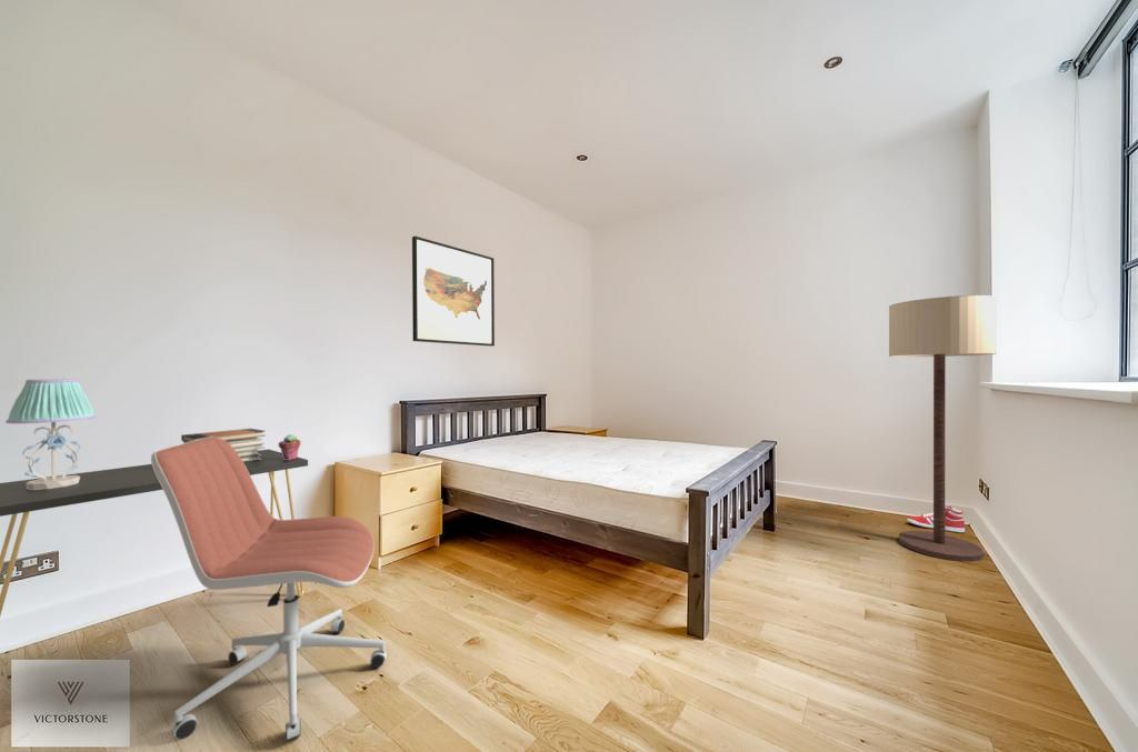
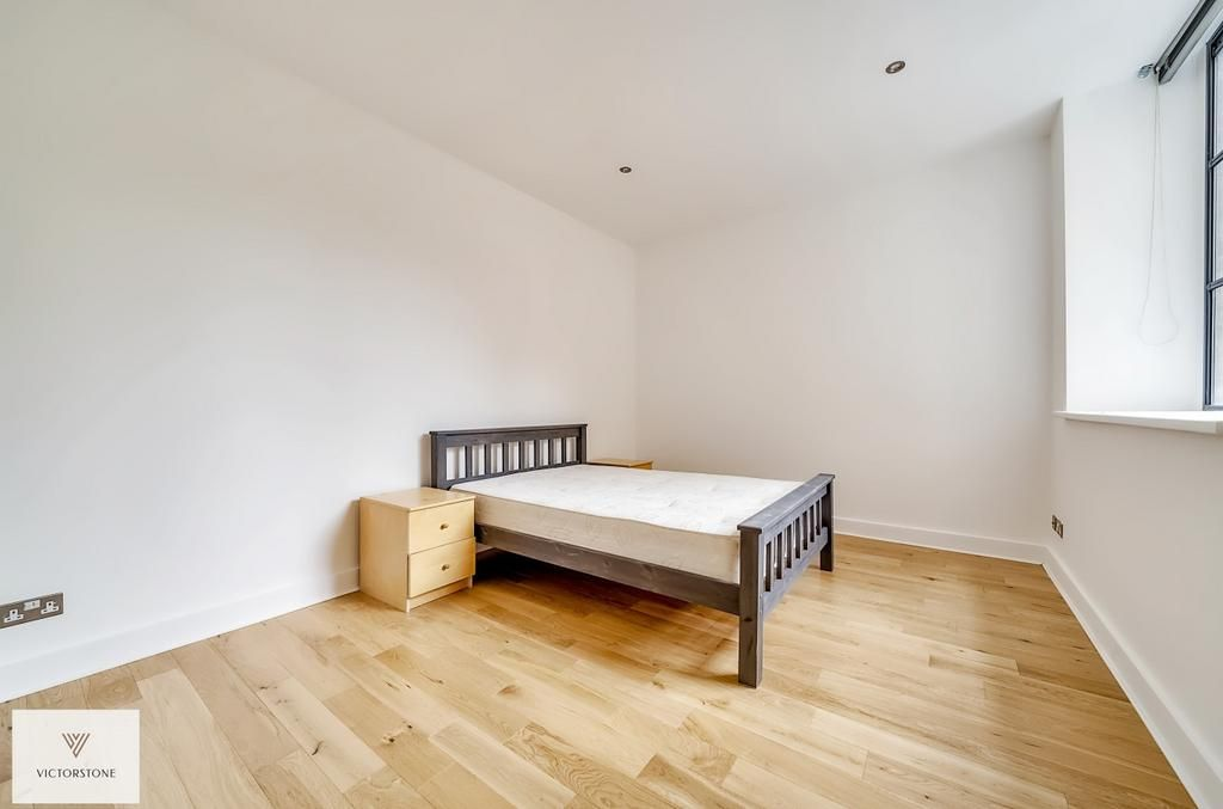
- desk [0,449,309,616]
- potted succulent [277,433,302,460]
- office chair [150,437,388,742]
- table lamp [4,378,97,490]
- book stack [180,428,267,462]
- floor lamp [888,294,998,563]
- sneaker [906,503,966,534]
- wall art [411,234,496,348]
